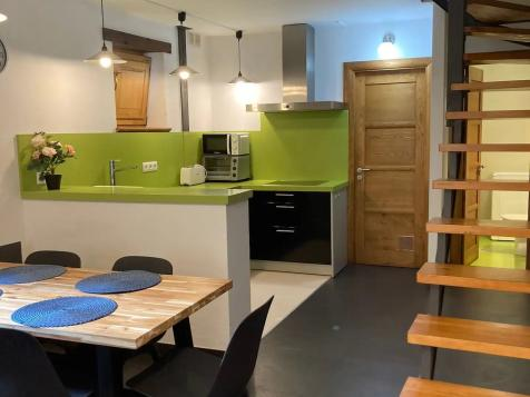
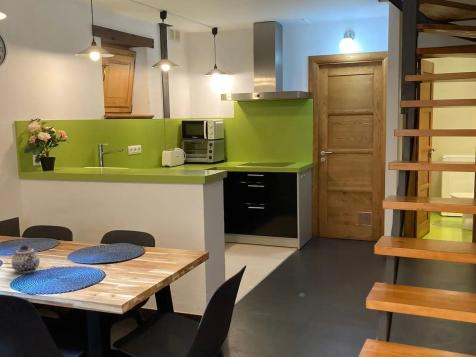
+ teapot [11,244,41,274]
